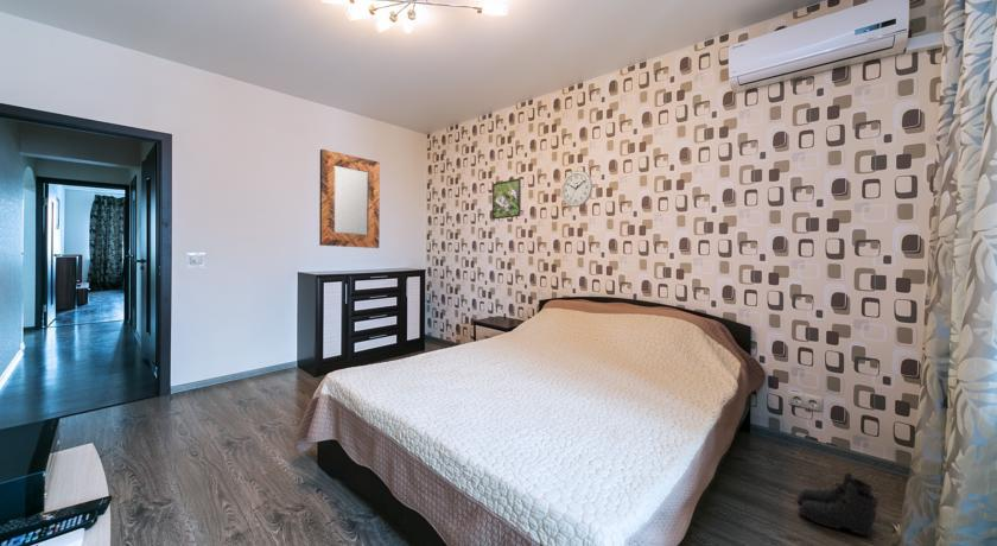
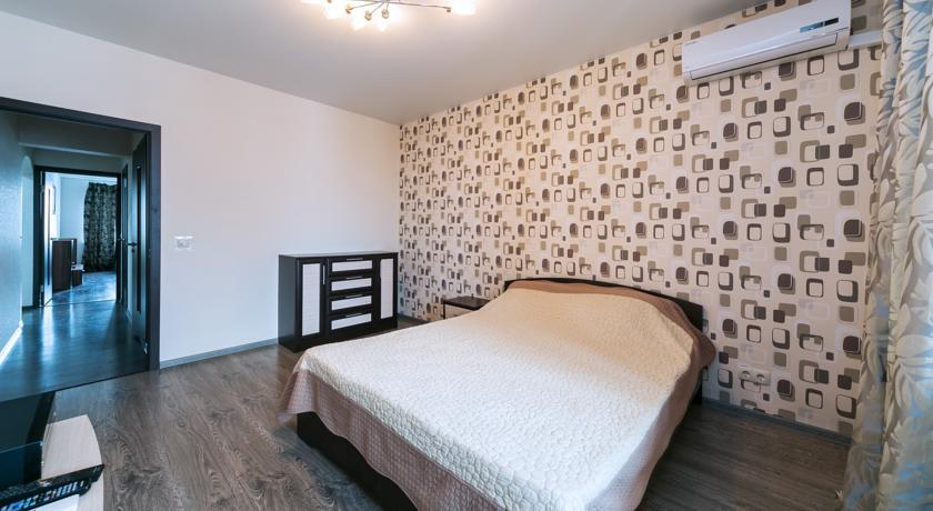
- wall clock [560,170,593,208]
- home mirror [318,148,381,249]
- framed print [491,177,522,221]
- boots [796,471,881,538]
